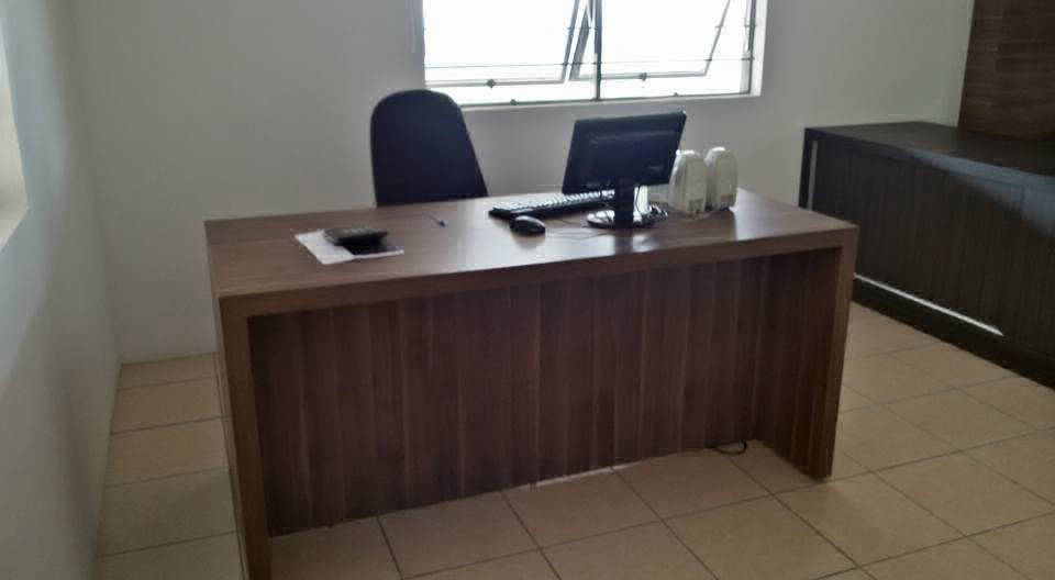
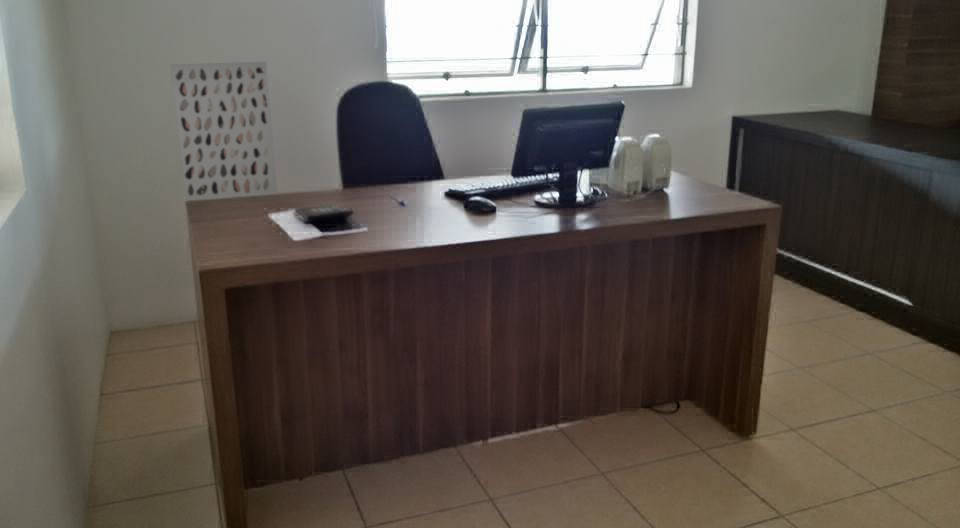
+ wall art [169,61,279,202]
